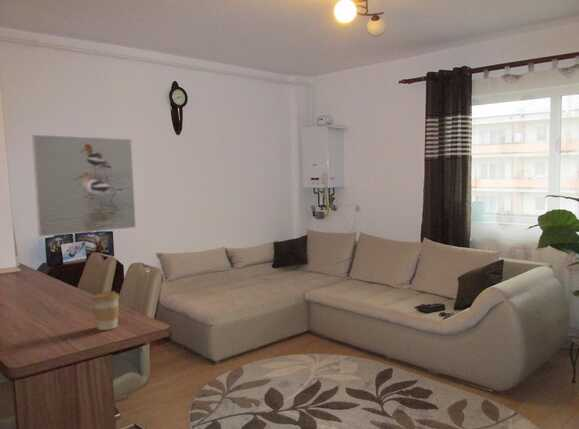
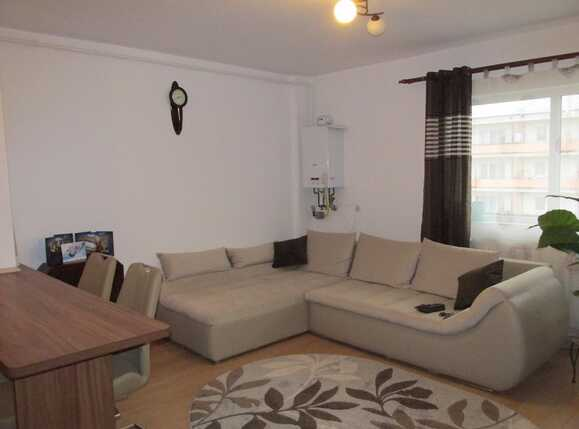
- coffee cup [91,290,120,331]
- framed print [31,134,137,238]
